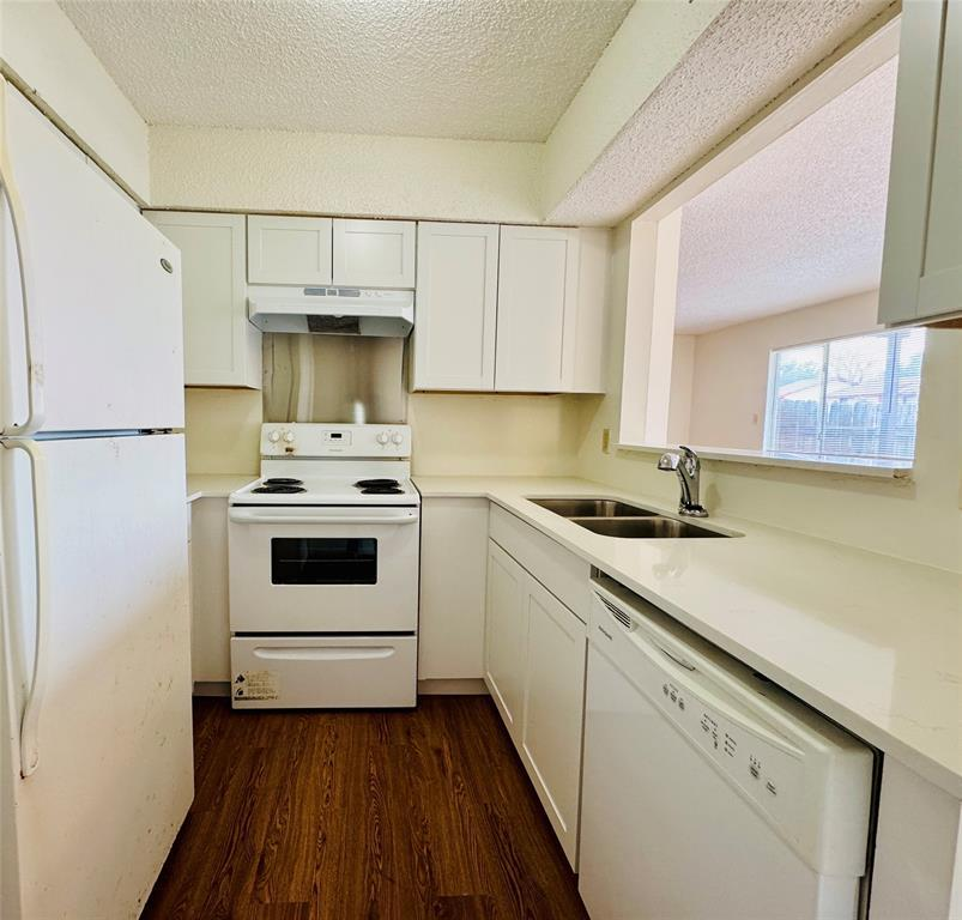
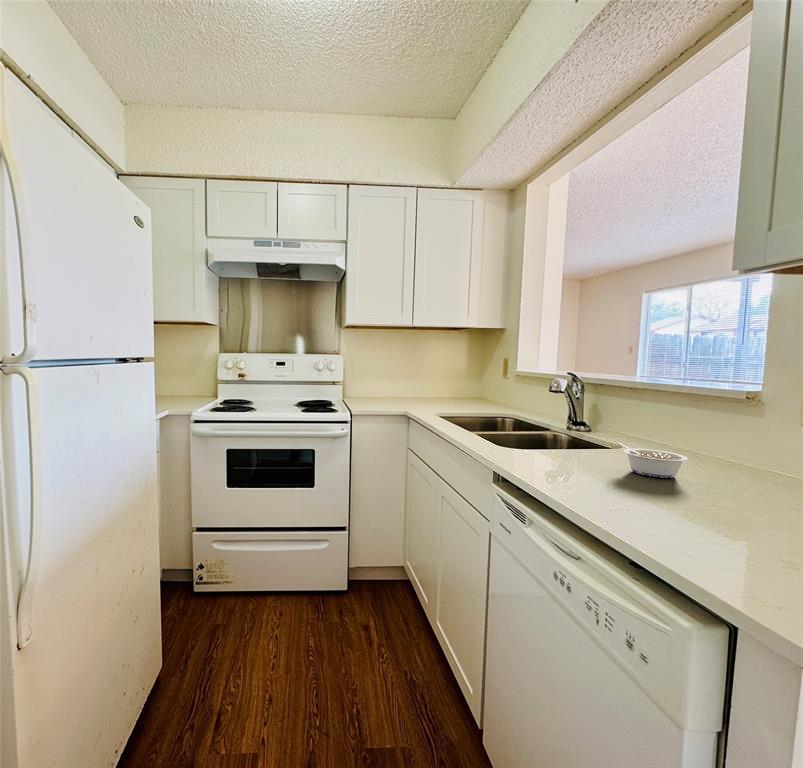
+ legume [617,442,689,479]
